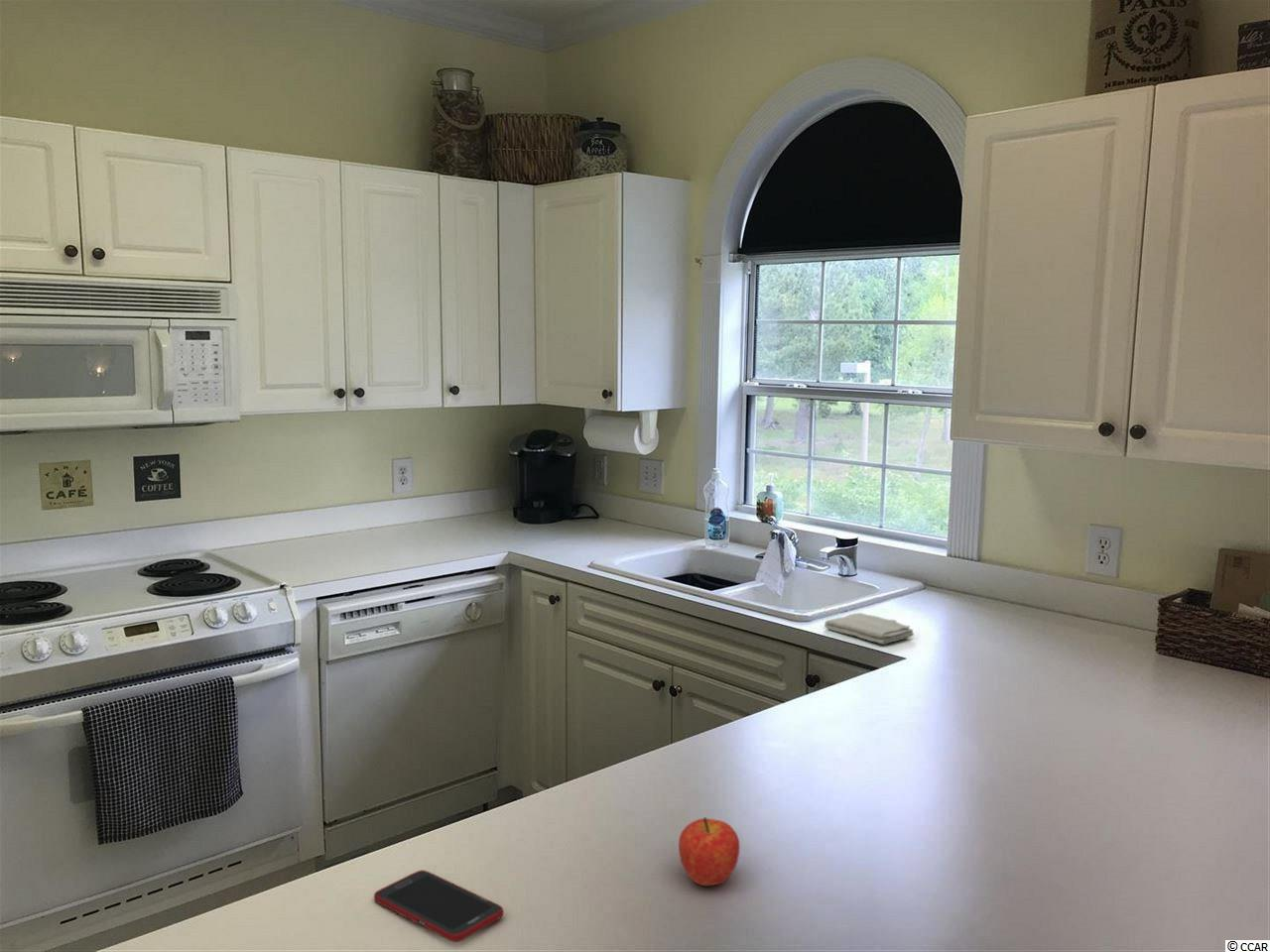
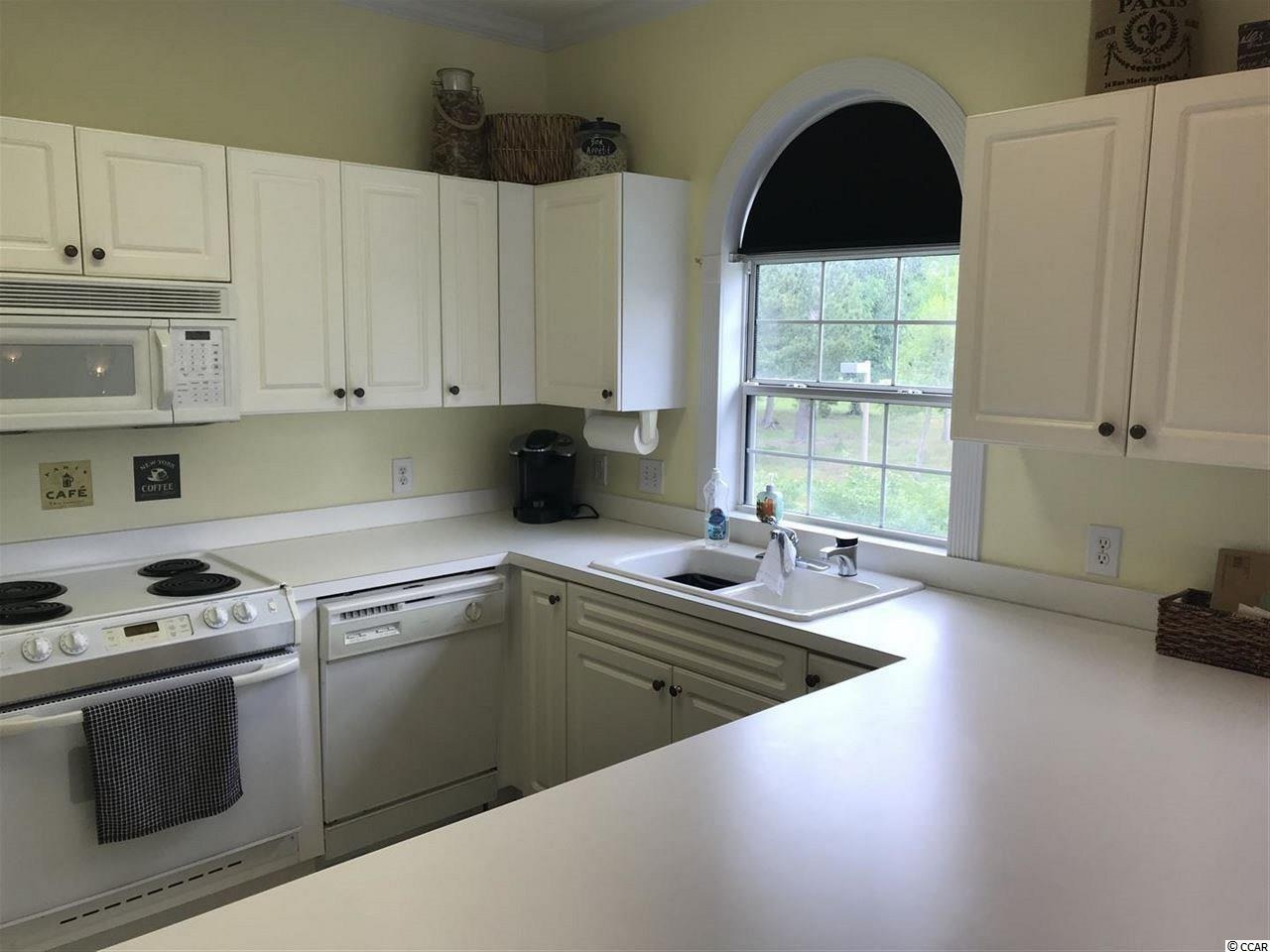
- cell phone [373,869,504,943]
- washcloth [824,612,915,646]
- fruit [678,816,741,887]
